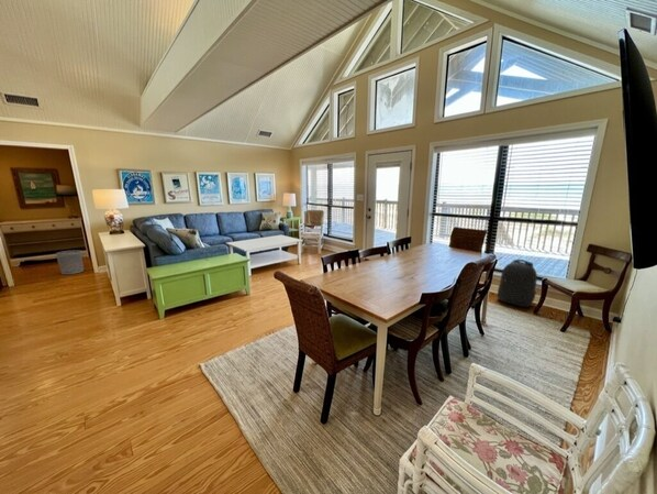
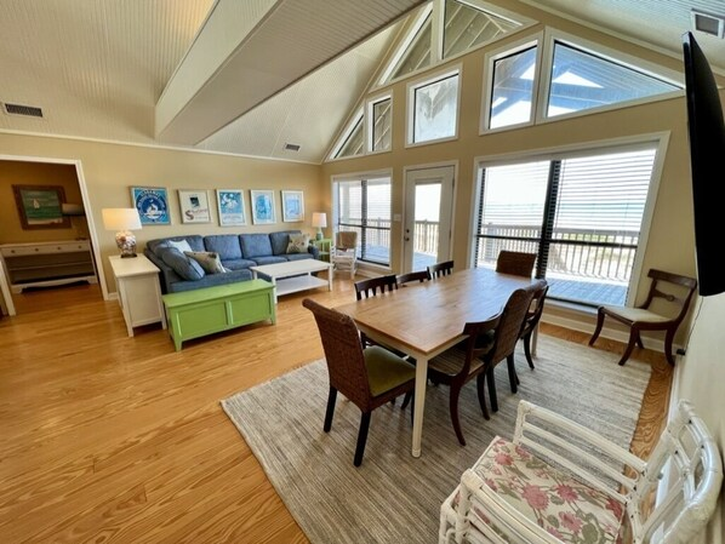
- backpack [497,259,538,308]
- waste bin [55,249,85,275]
